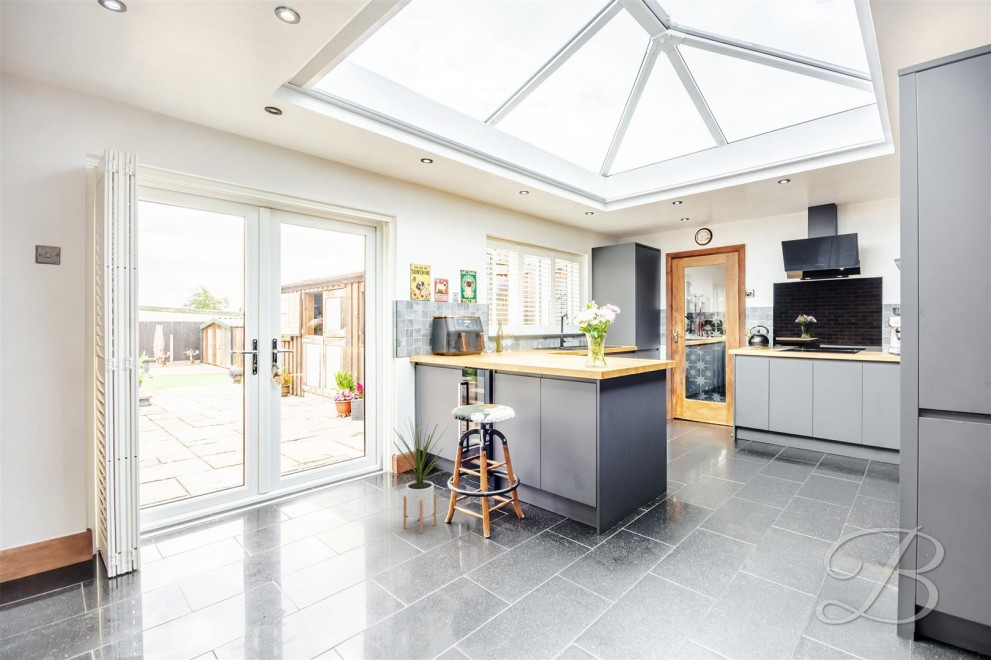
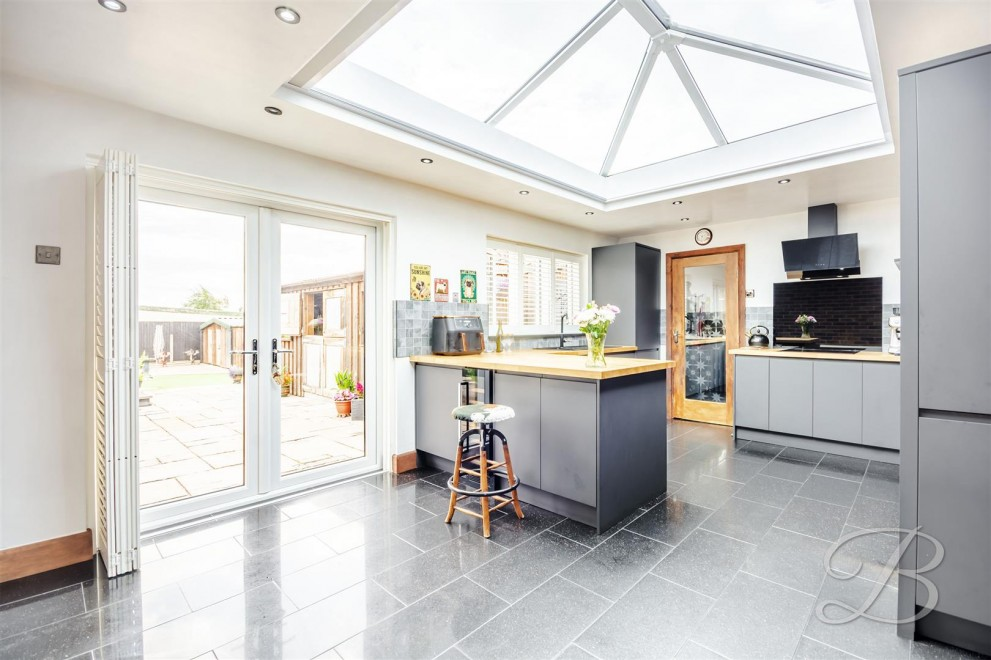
- house plant [392,418,449,535]
